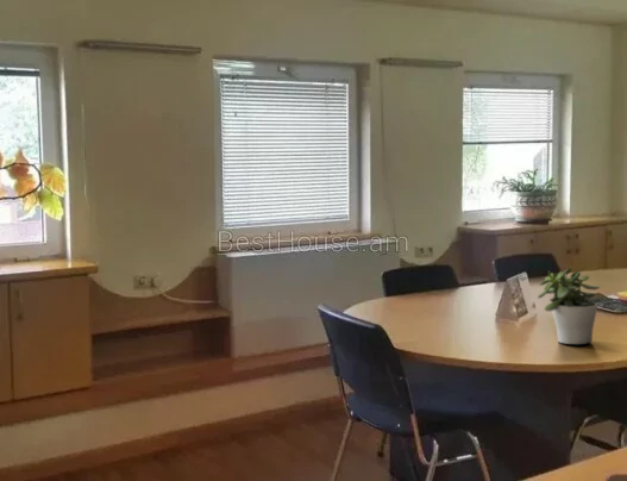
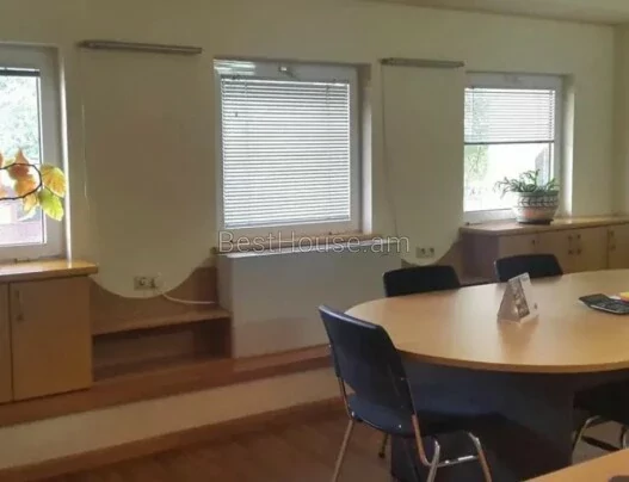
- potted plant [537,266,601,345]
